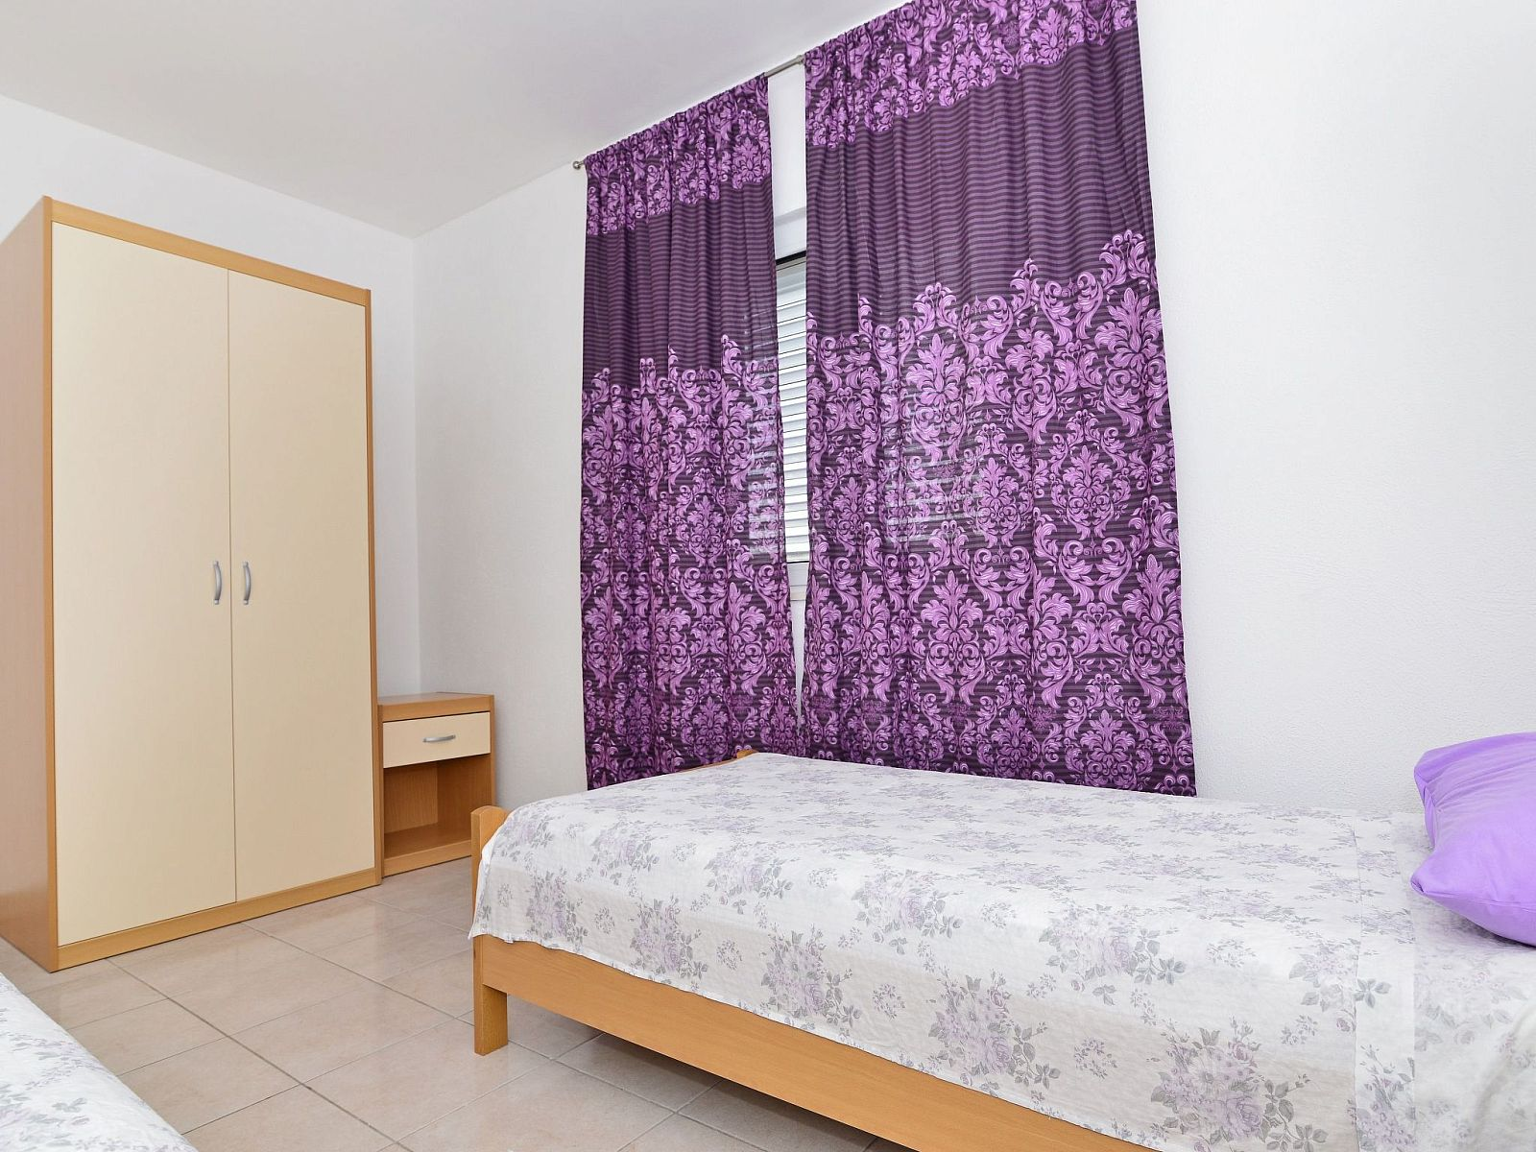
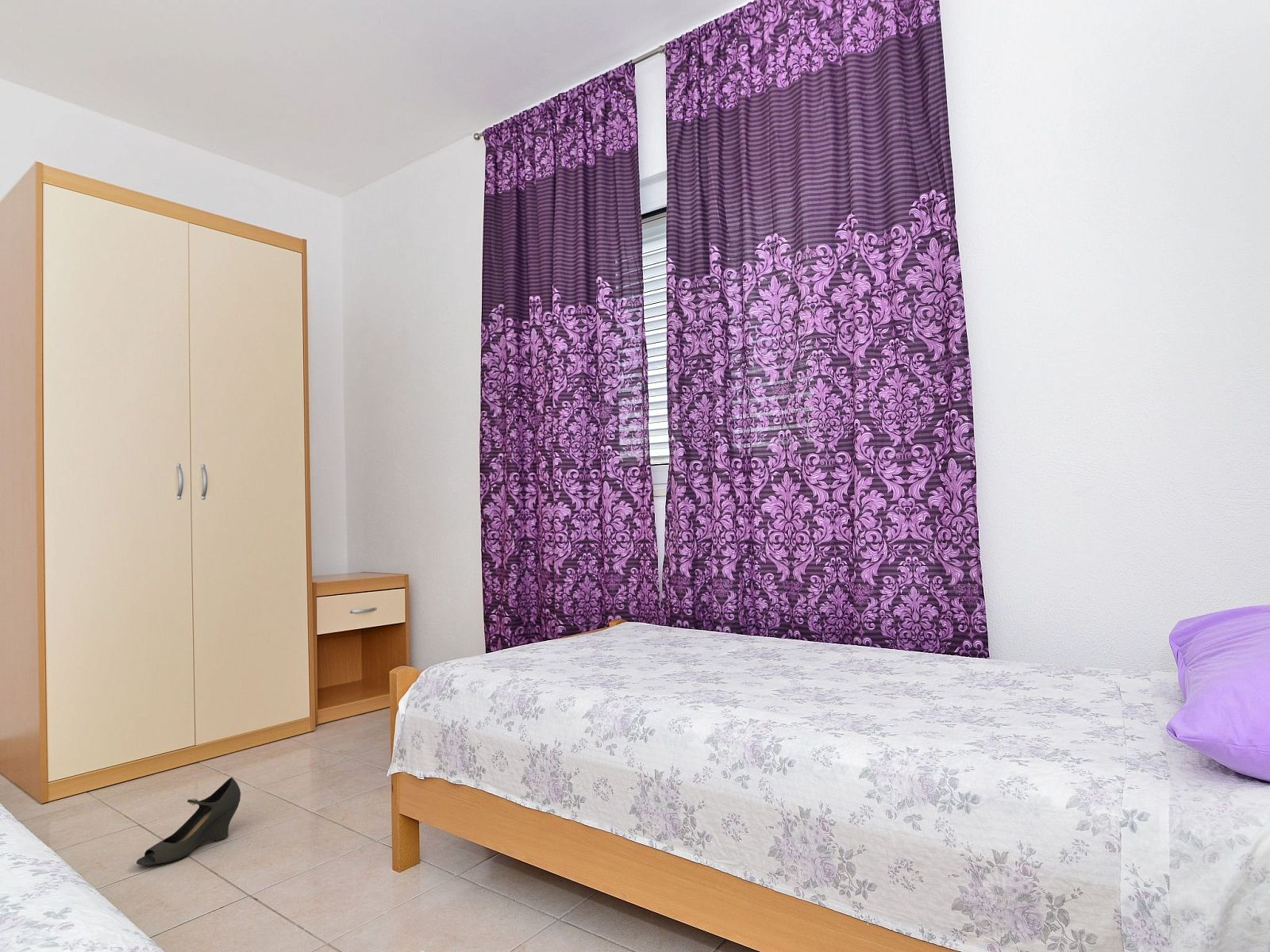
+ shoe [136,777,241,866]
